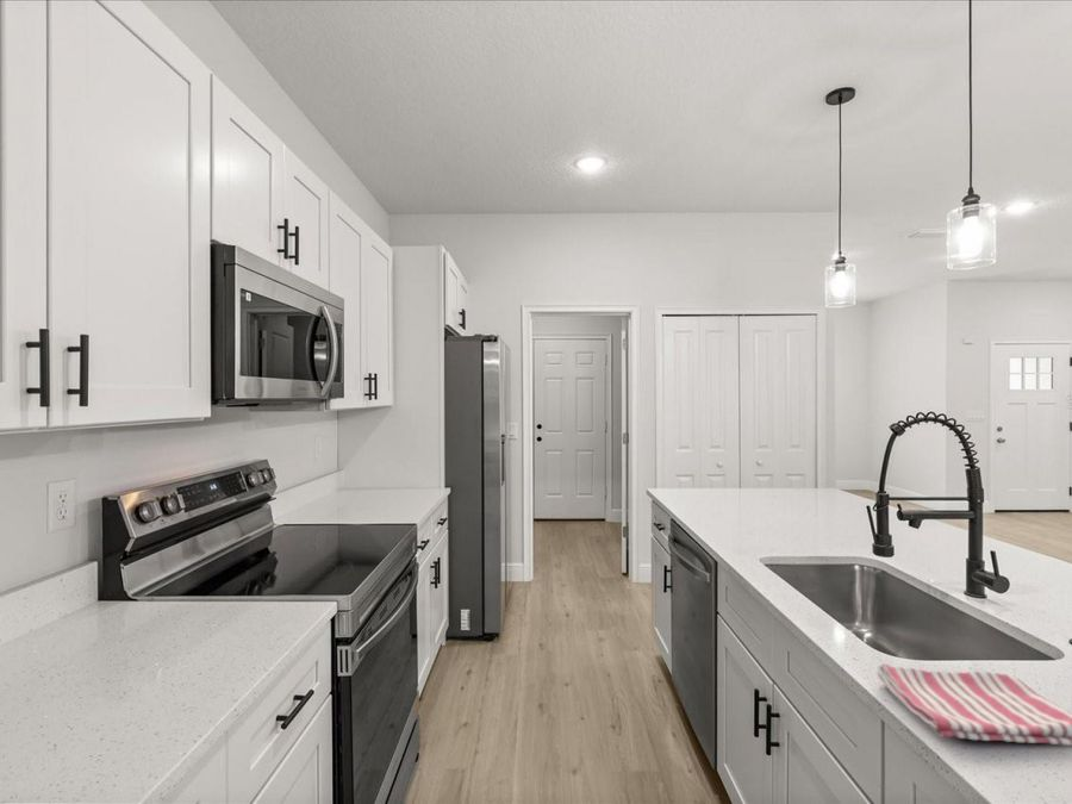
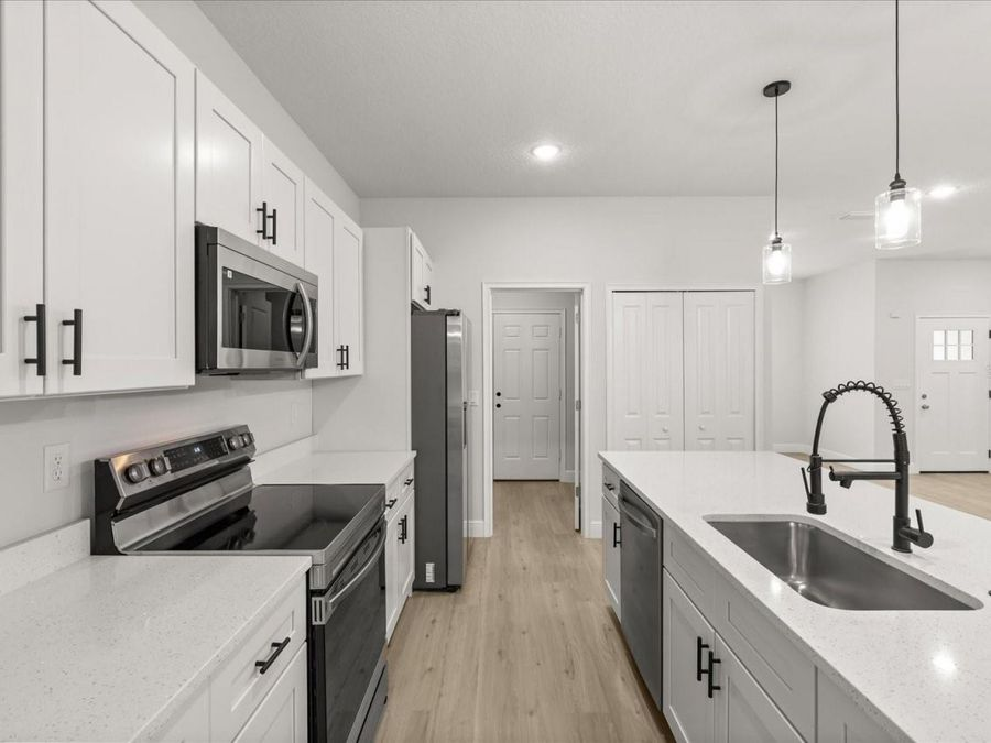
- dish towel [877,662,1072,747]
